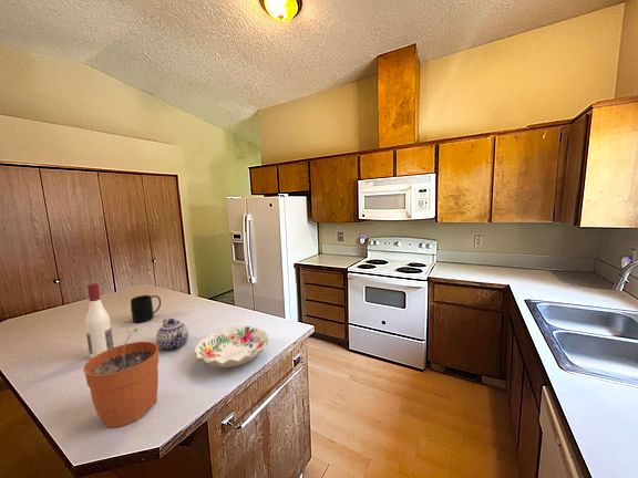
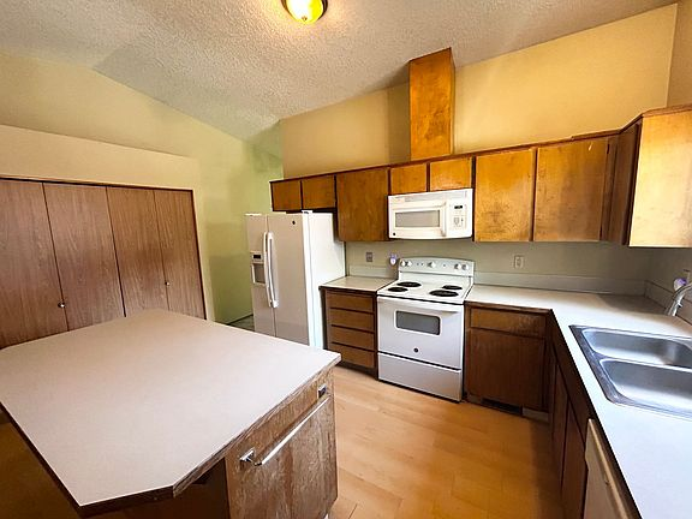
- teapot [155,318,189,351]
- mug [130,294,162,323]
- alcohol [84,282,115,358]
- decorative bowl [193,324,270,368]
- plant pot [82,326,160,428]
